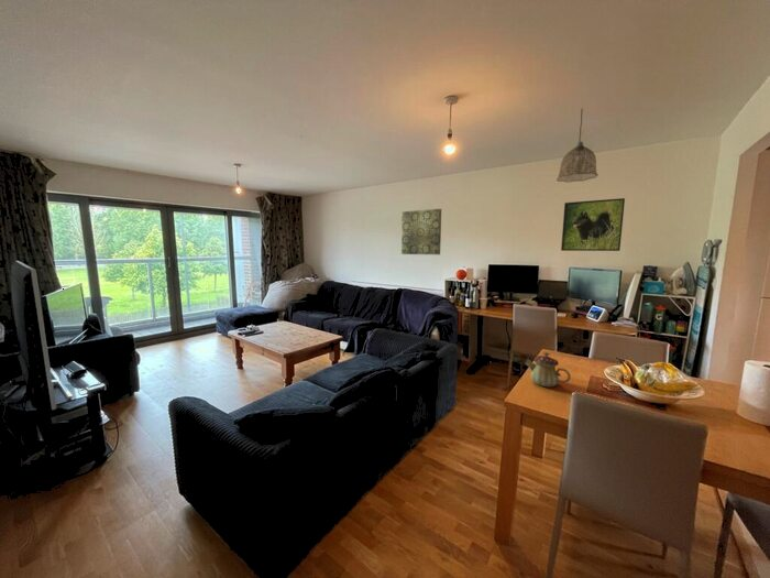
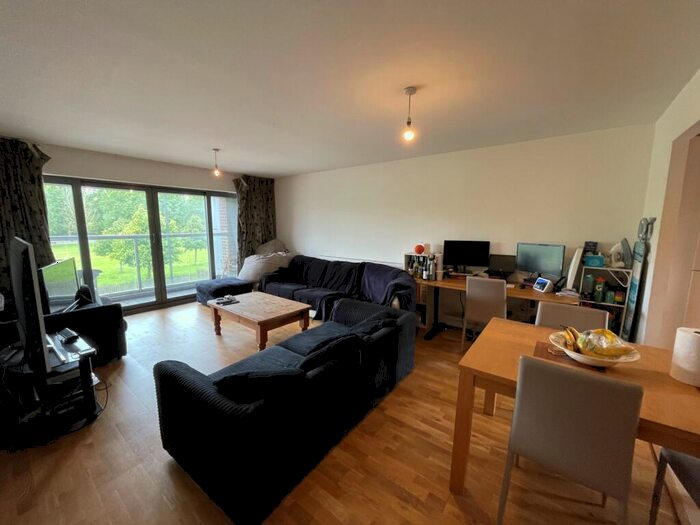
- pendant lamp [556,107,600,183]
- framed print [560,197,626,252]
- teapot [525,351,572,389]
- wall art [400,208,442,255]
